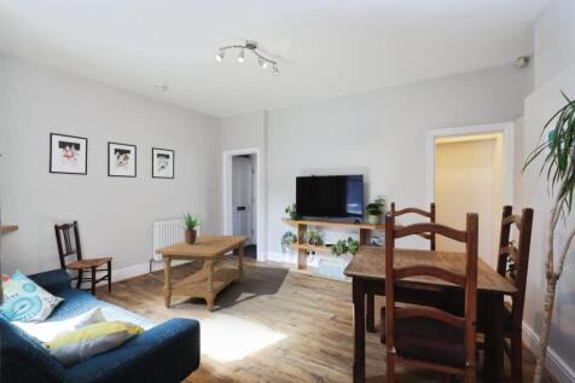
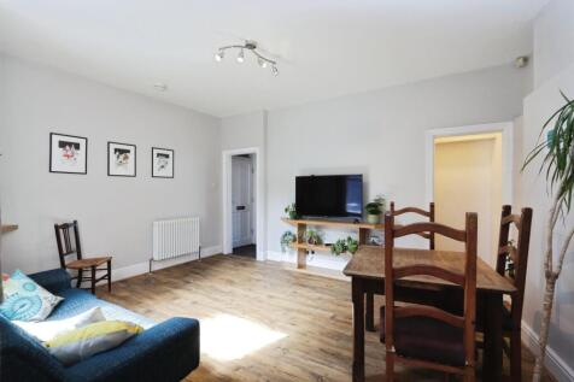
- coffee table [153,233,250,313]
- potted plant [178,211,204,245]
- storage bin [310,257,350,280]
